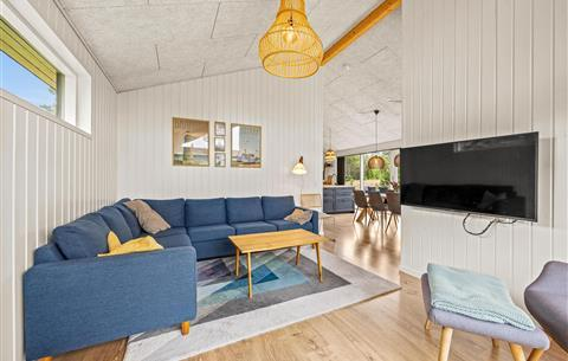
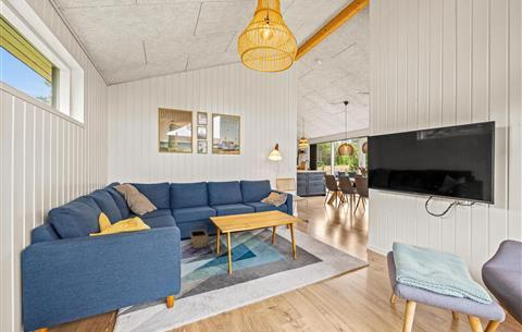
+ basket [188,222,209,249]
